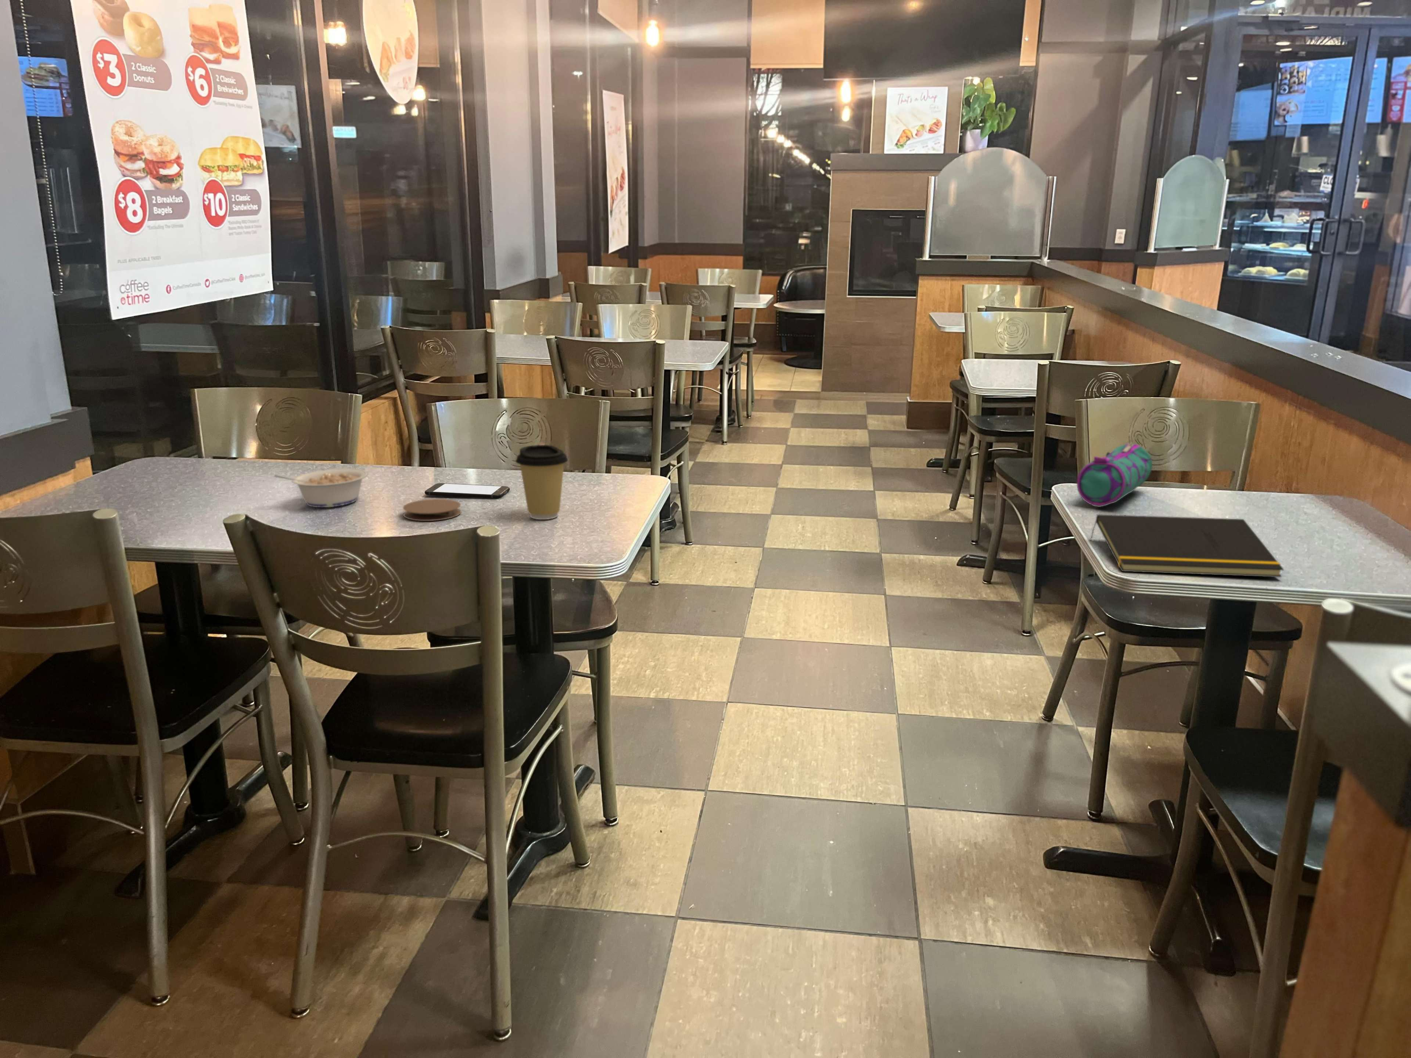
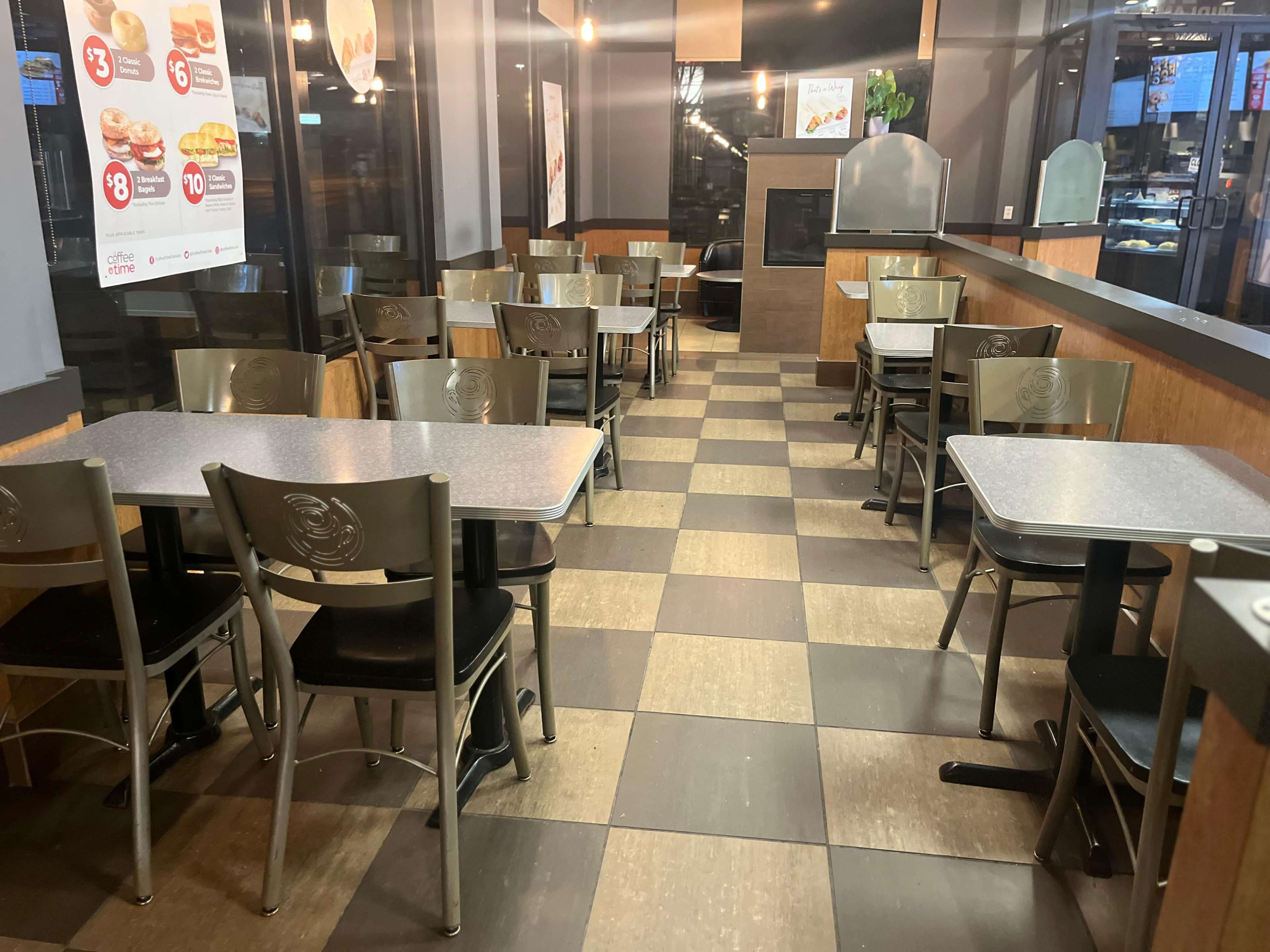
- coaster [402,499,461,521]
- coffee cup [516,445,569,520]
- legume [274,468,368,508]
- pencil case [1077,442,1152,507]
- notepad [1089,513,1284,578]
- smartphone [424,482,510,499]
